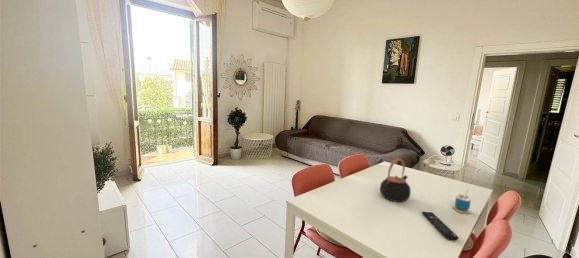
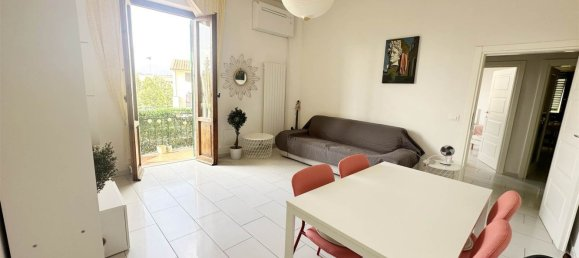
- teapot [379,157,412,203]
- remote control [421,211,460,241]
- cup [451,188,472,215]
